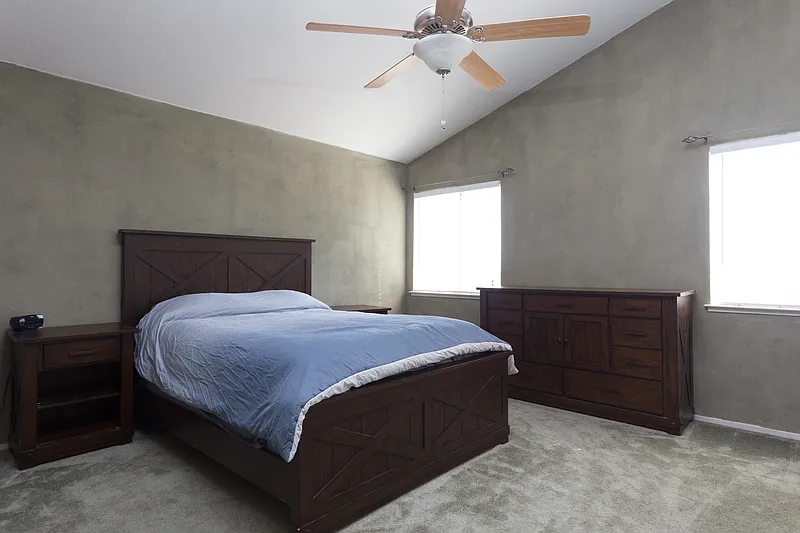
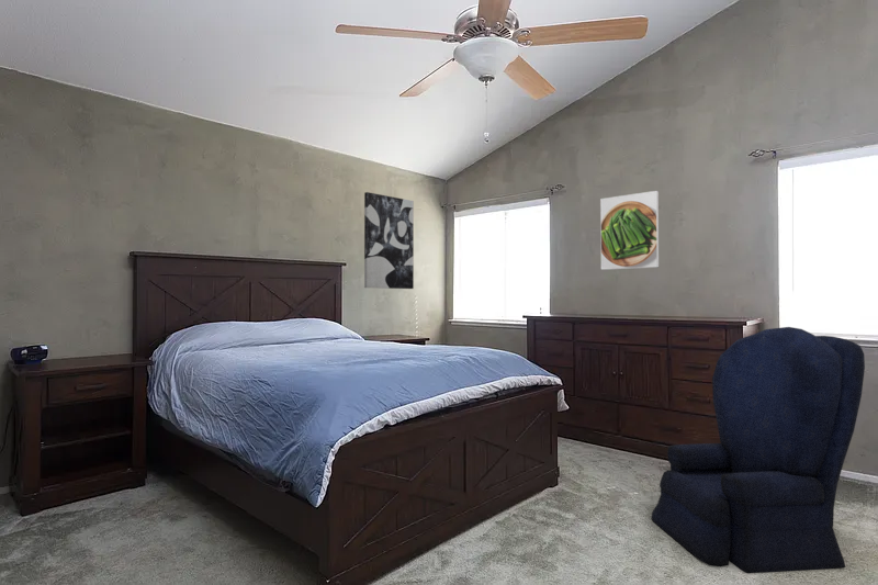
+ wall art [363,191,415,290]
+ armchair [650,326,866,575]
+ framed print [599,190,660,271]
